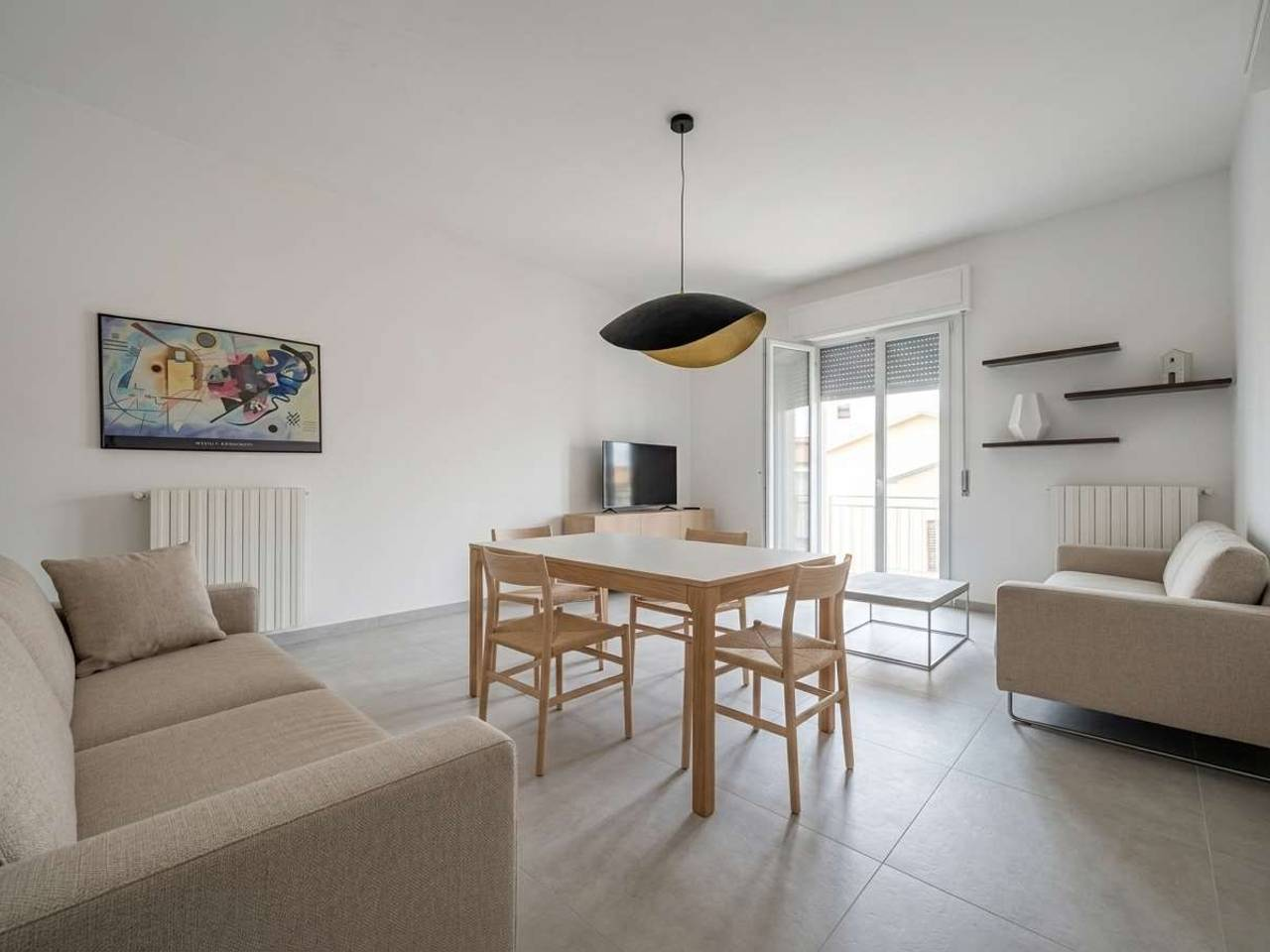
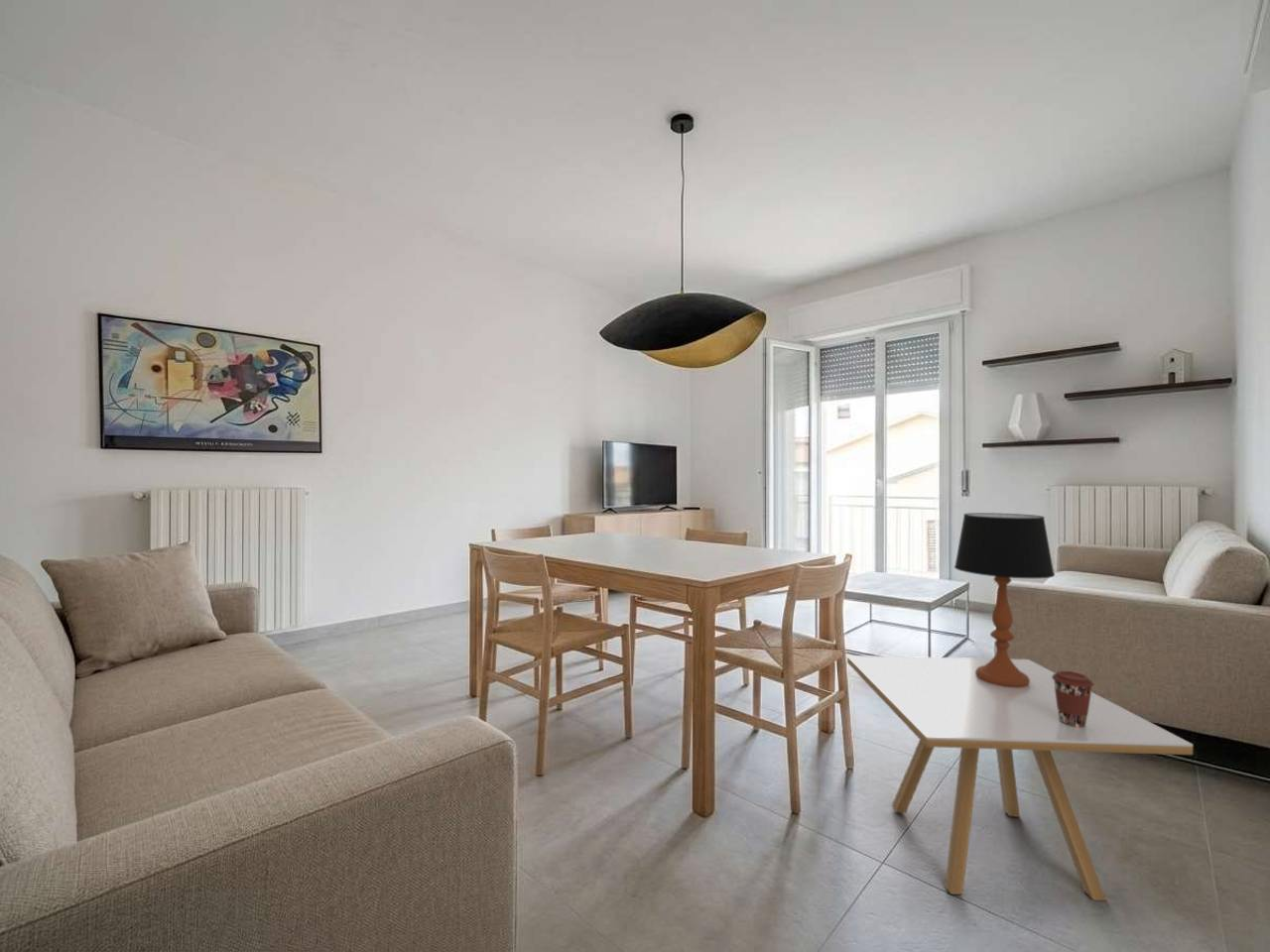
+ table lamp [953,512,1056,687]
+ coffee cup [1052,670,1095,728]
+ side table [846,654,1194,901]
